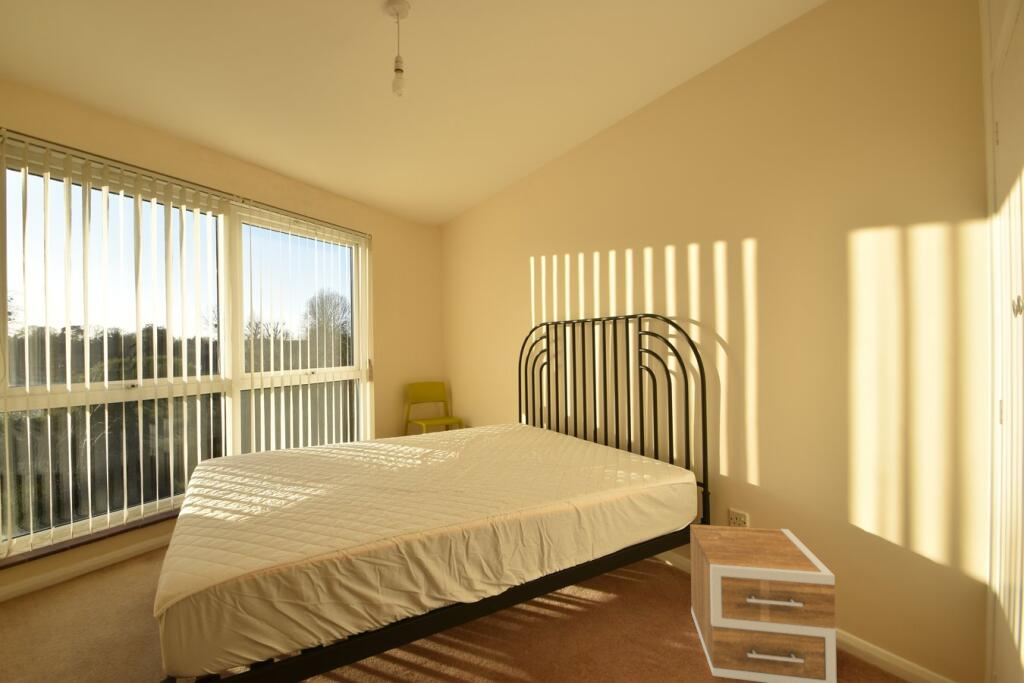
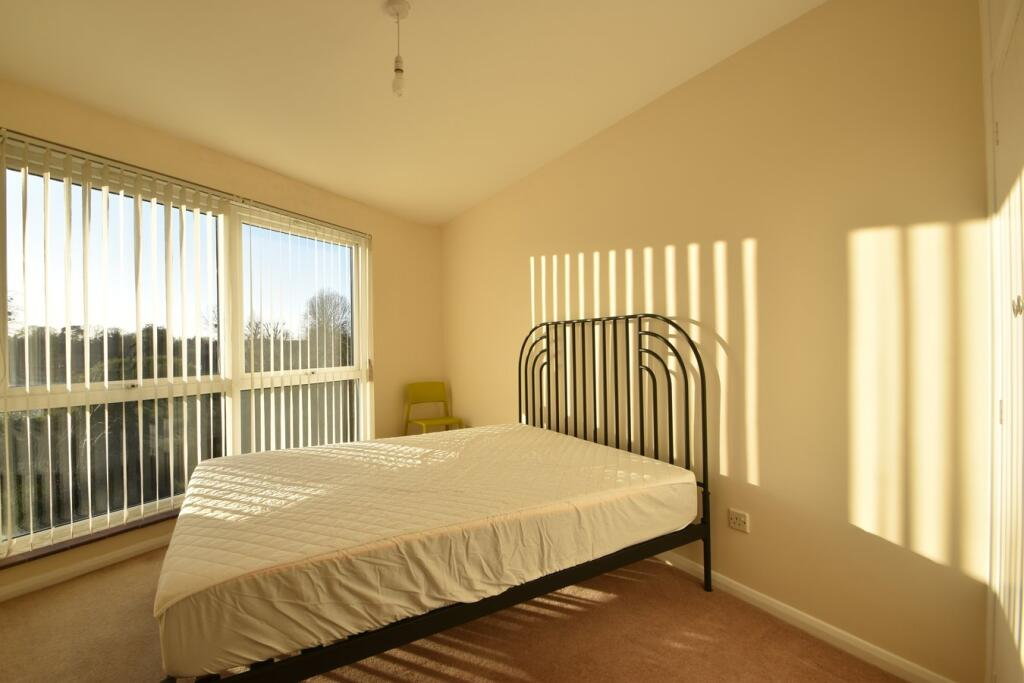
- nightstand [689,523,838,683]
